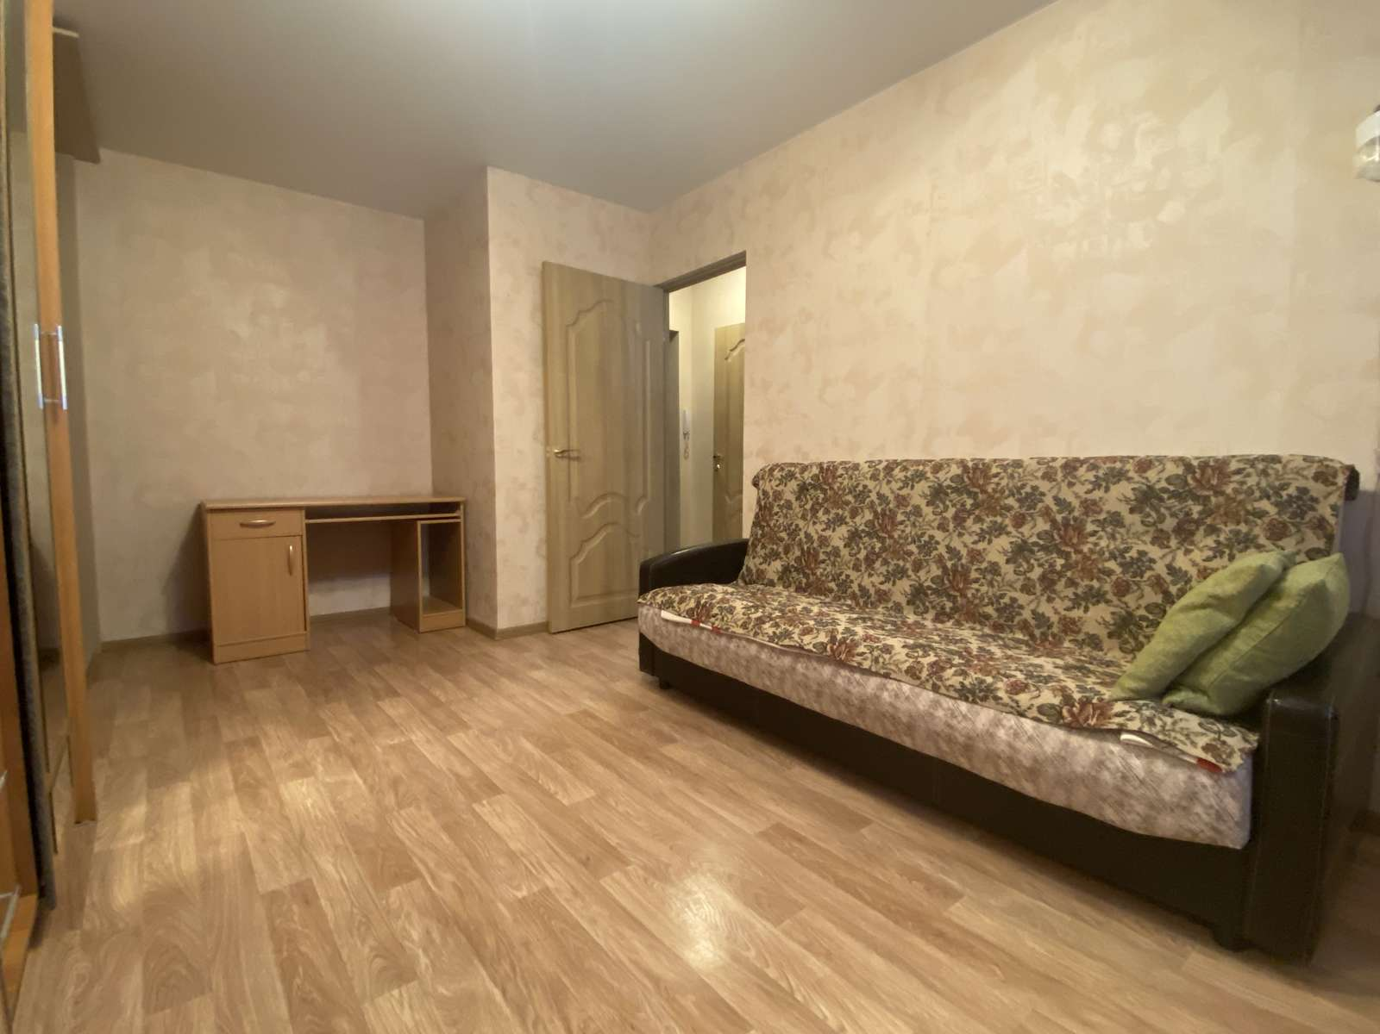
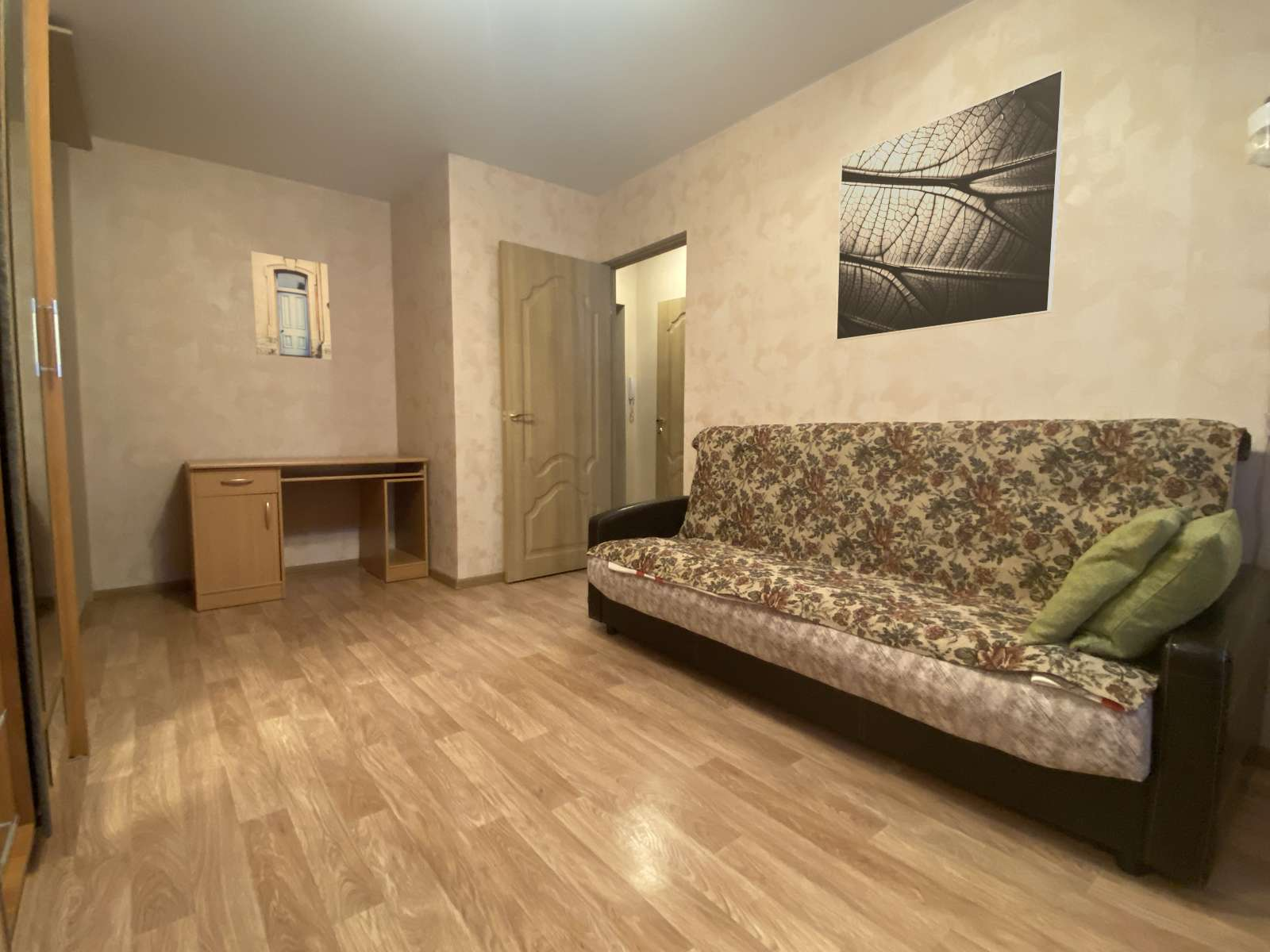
+ wall art [250,251,333,361]
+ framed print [835,68,1067,342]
